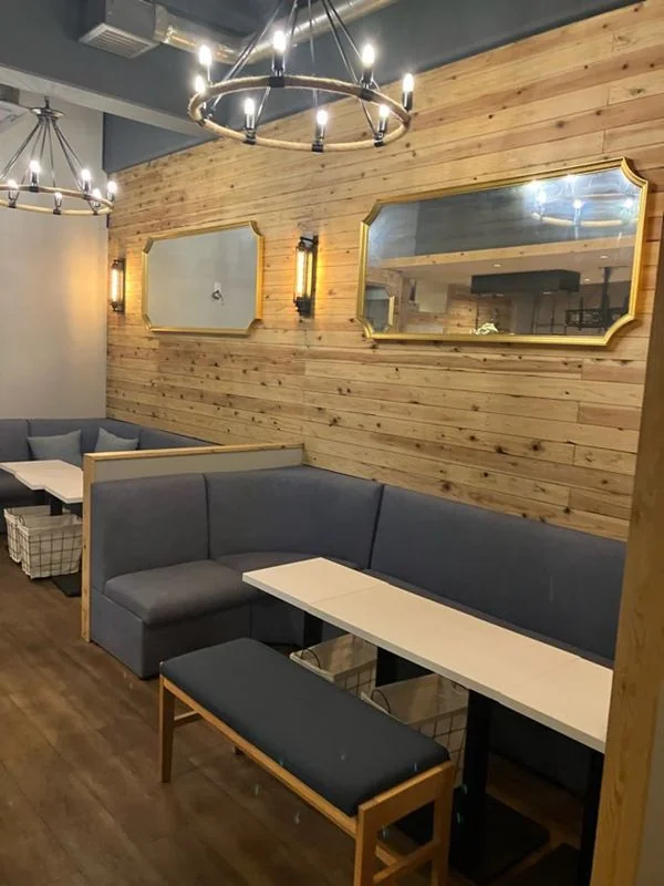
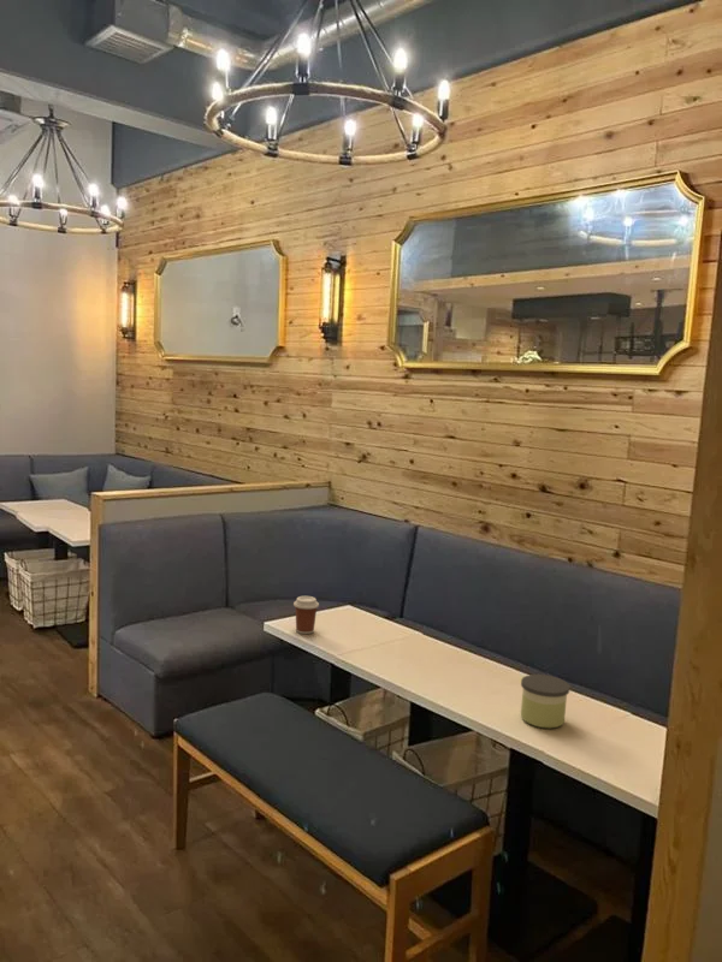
+ coffee cup [292,595,320,635]
+ candle [520,673,570,729]
